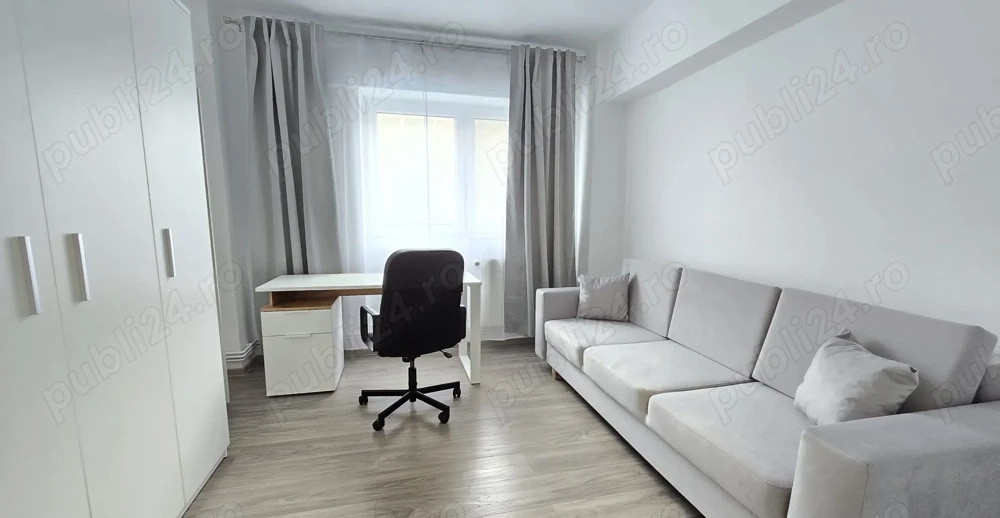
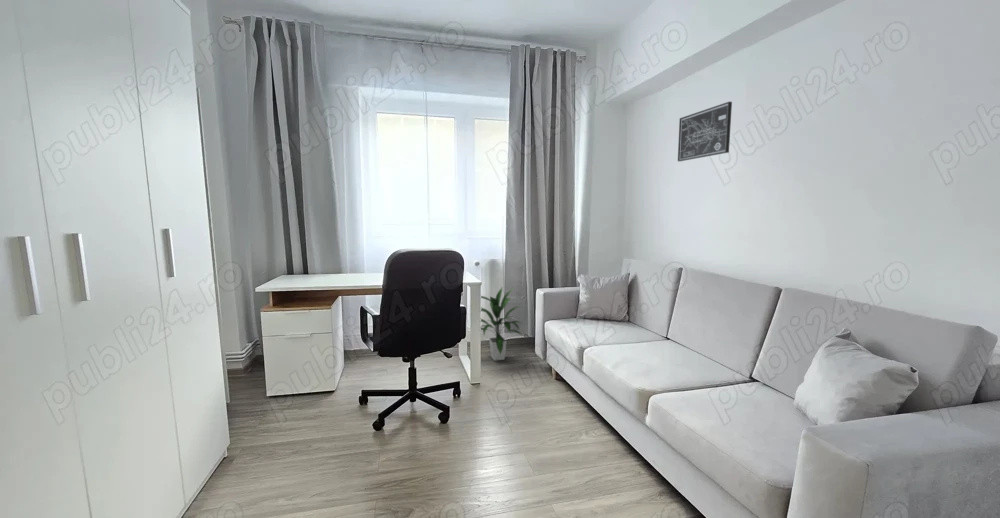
+ indoor plant [480,287,523,362]
+ wall art [677,101,733,162]
